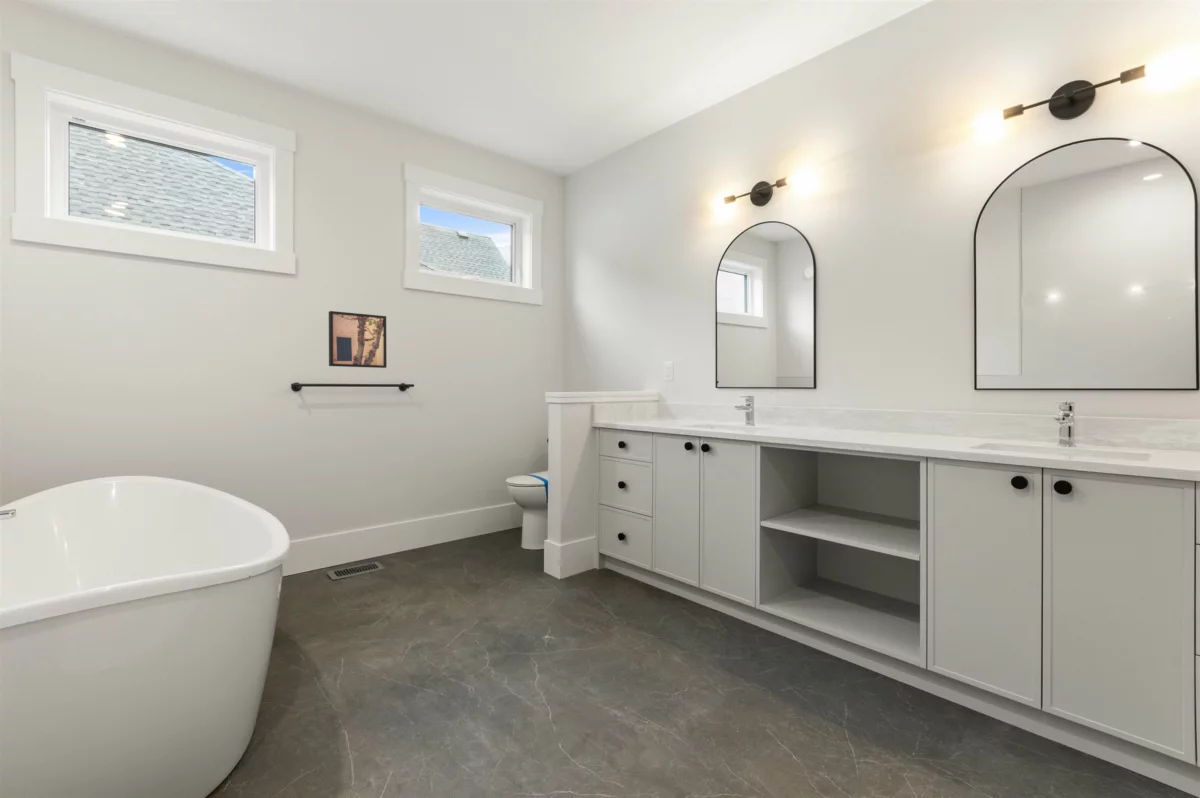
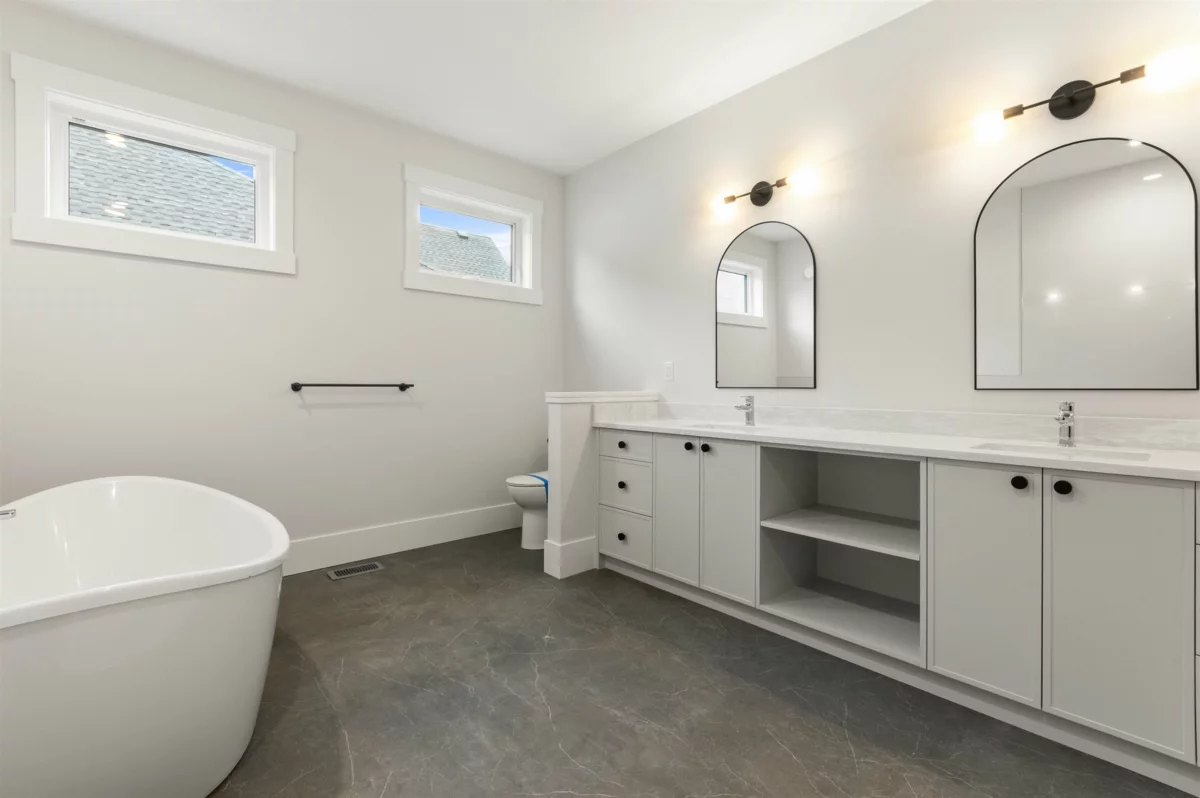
- wall art [328,310,388,369]
